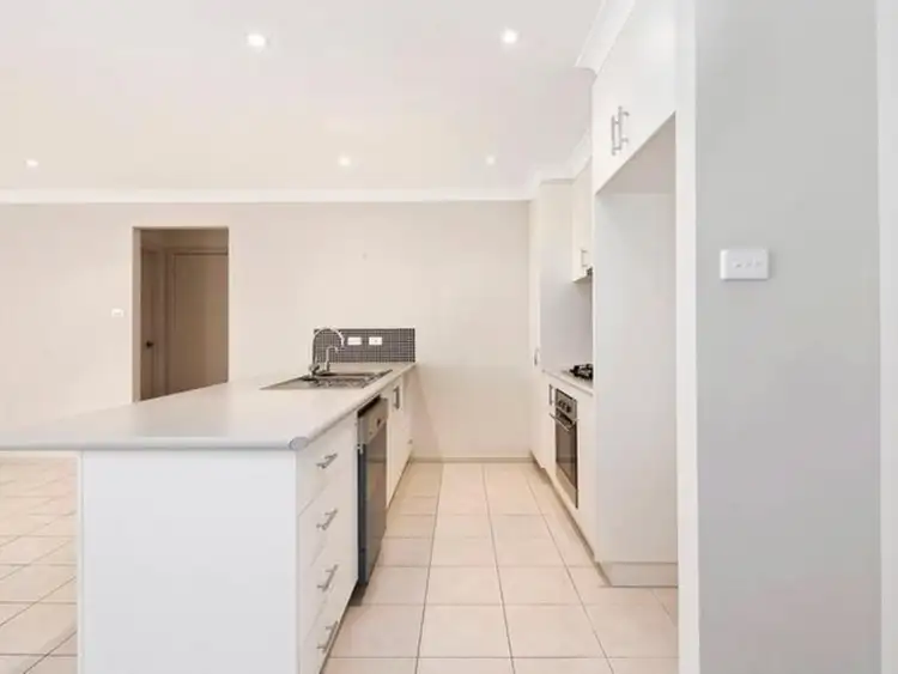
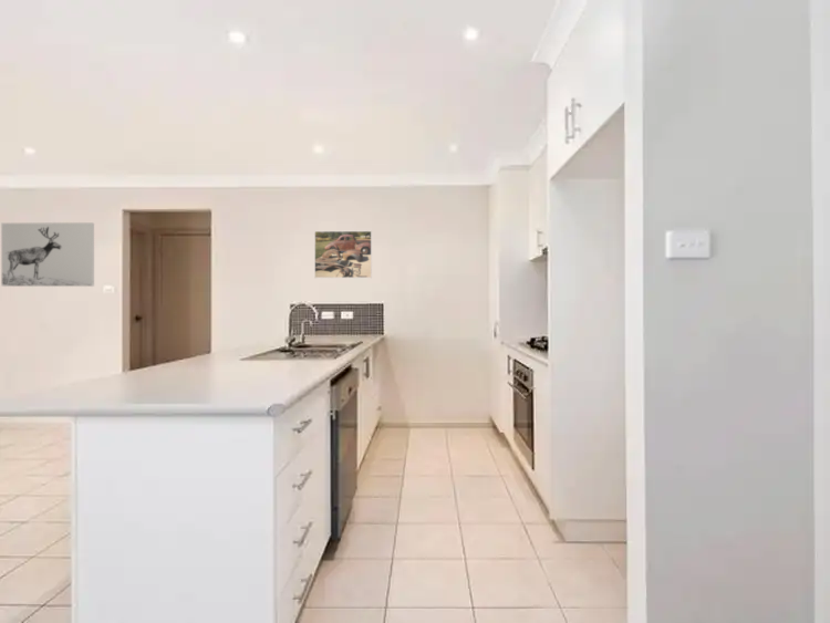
+ wall art [0,221,95,288]
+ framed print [313,230,373,279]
